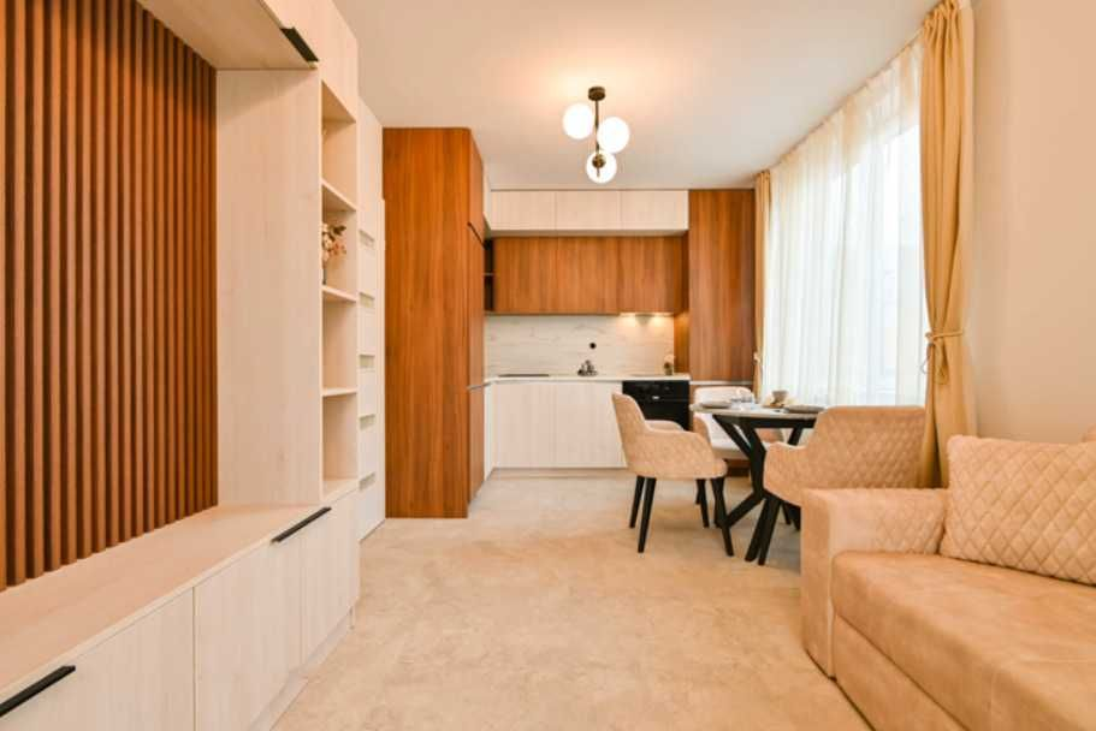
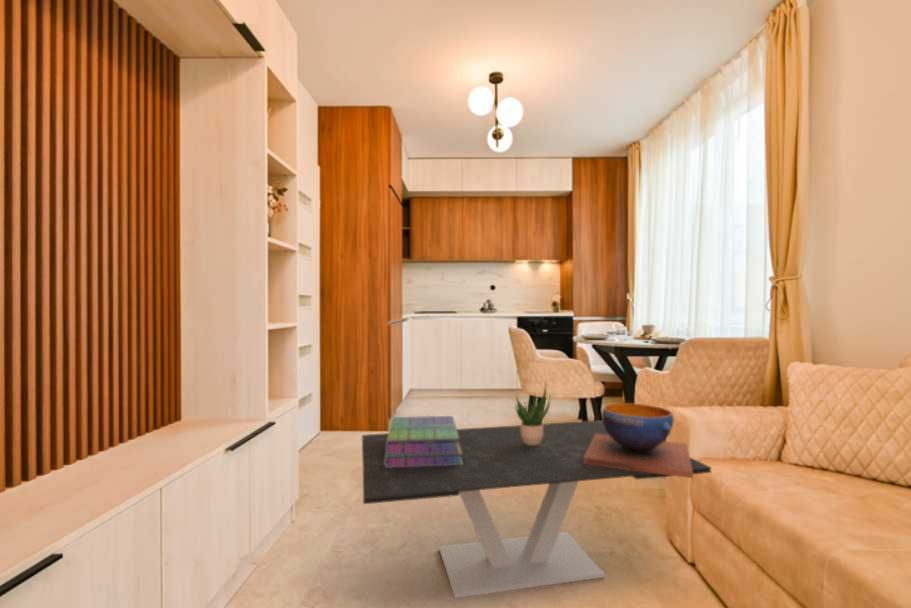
+ coffee table [361,419,712,599]
+ stack of books [384,415,463,468]
+ potted plant [514,380,551,445]
+ decorative bowl [584,402,694,479]
